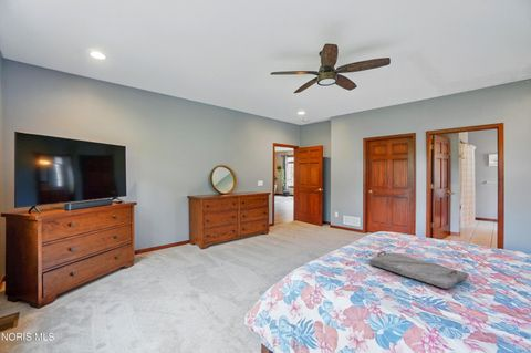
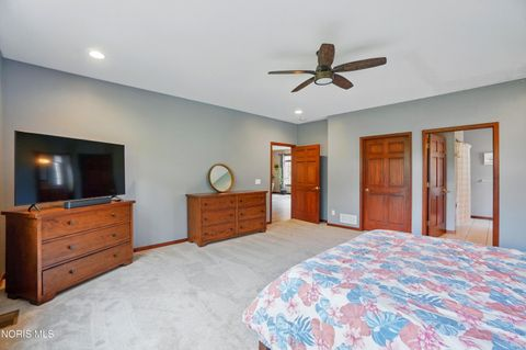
- serving tray [368,250,470,290]
